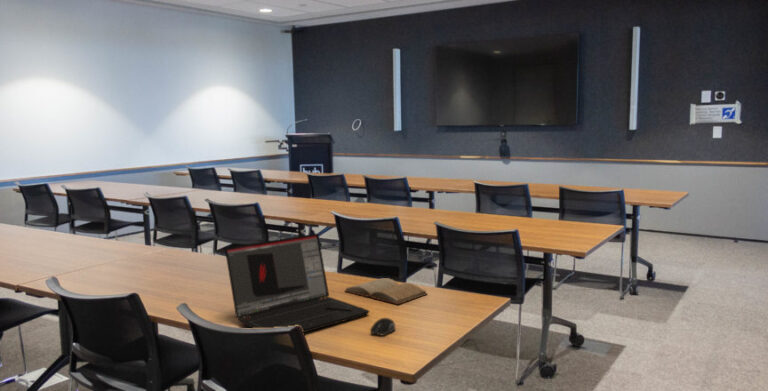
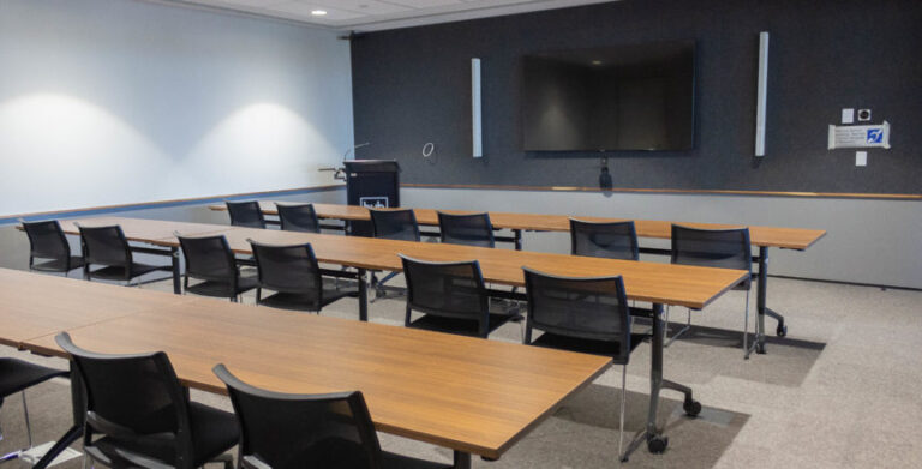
- book [343,277,429,305]
- computer mouse [369,317,396,337]
- laptop [224,233,370,334]
